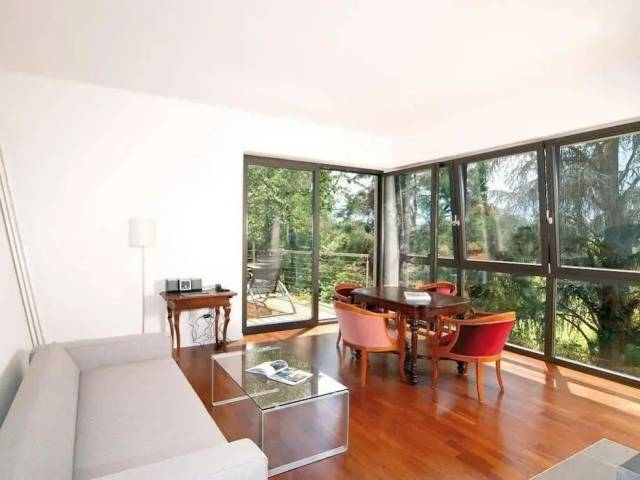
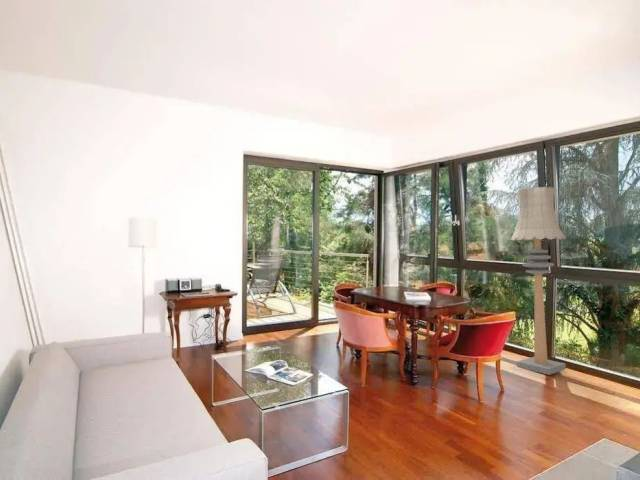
+ floor lamp [509,186,567,376]
